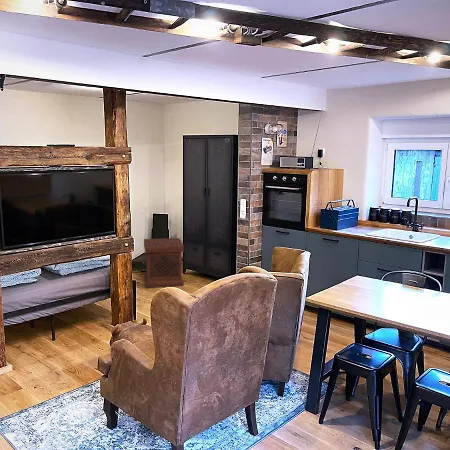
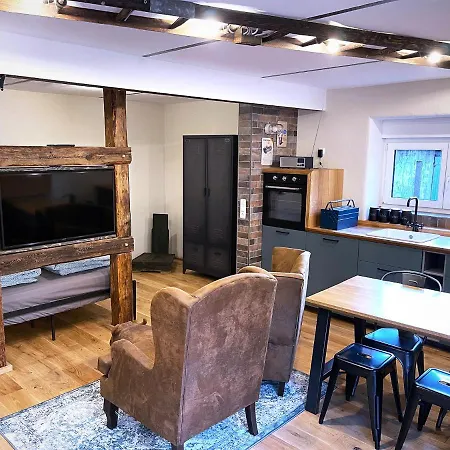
- side table [143,237,185,289]
